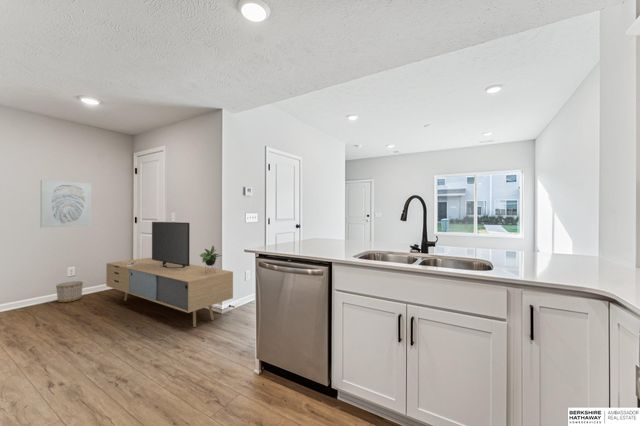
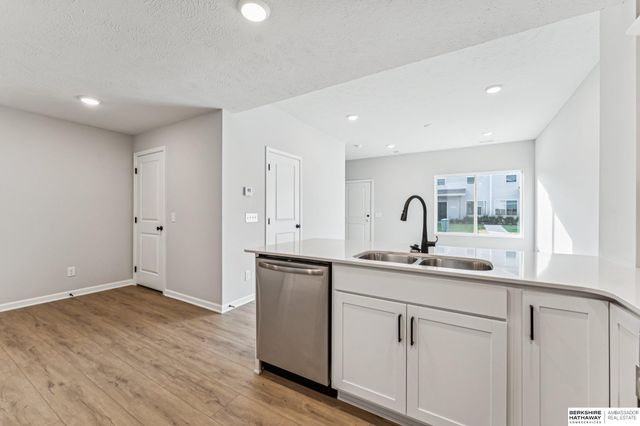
- planter [55,280,84,303]
- media console [105,221,234,328]
- wall art [40,179,92,229]
